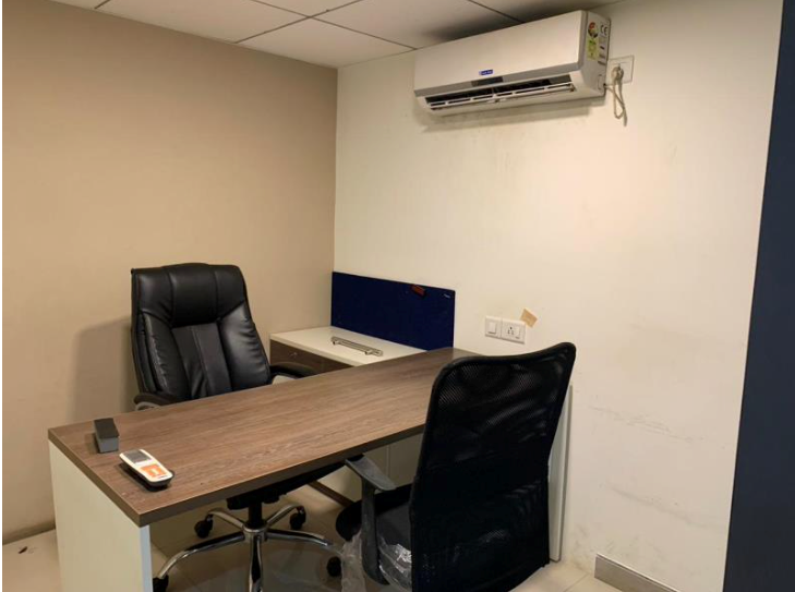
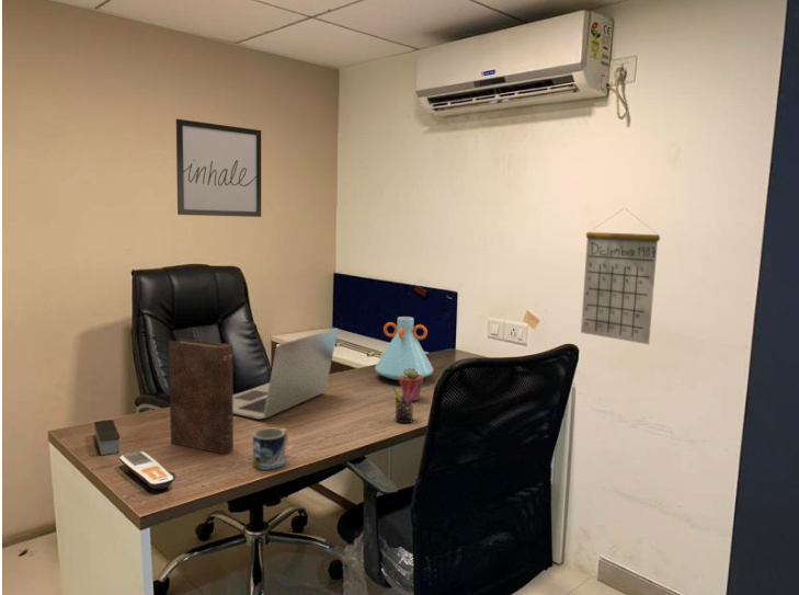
+ pen holder [391,381,418,424]
+ calendar [580,207,661,345]
+ potted succulent [398,368,424,402]
+ vase [374,316,434,381]
+ mug [252,426,289,471]
+ book [168,337,235,455]
+ wall art [175,118,262,218]
+ laptop [232,328,339,420]
